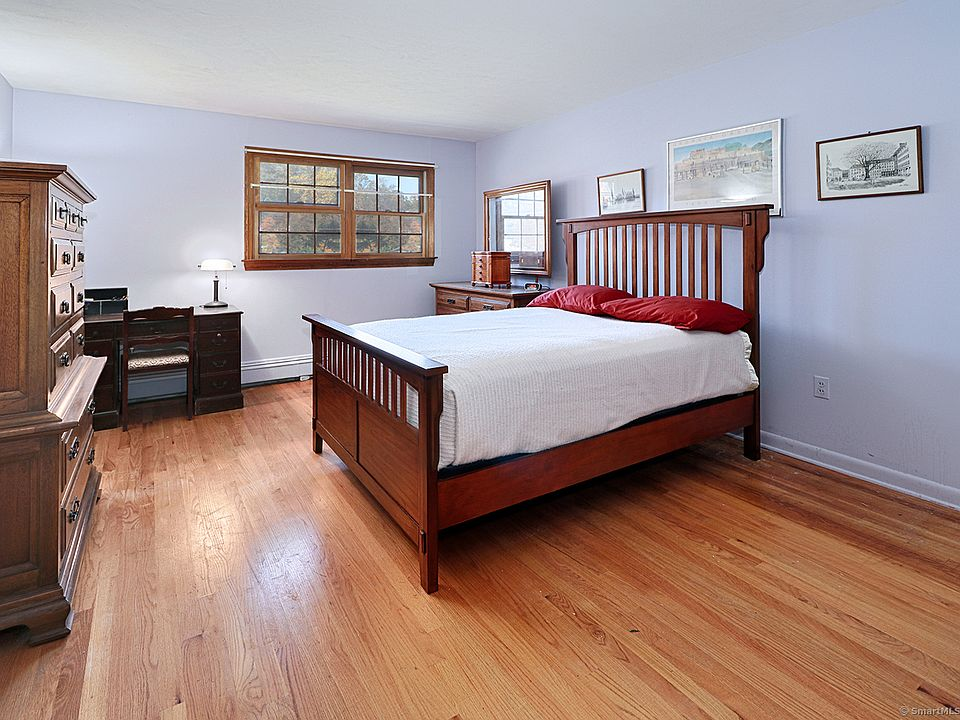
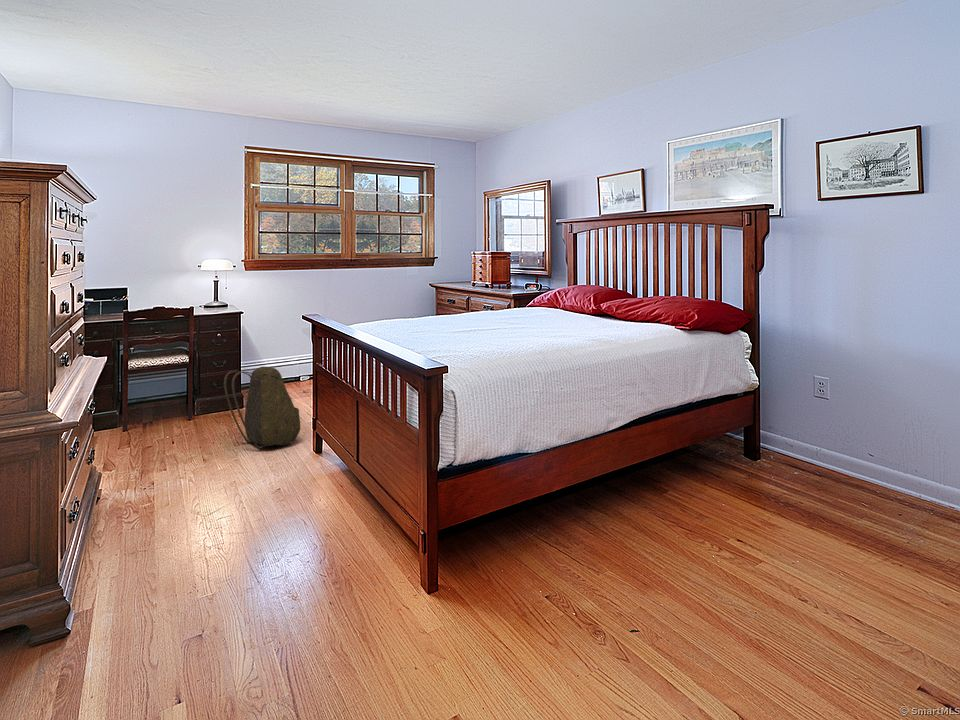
+ backpack [223,366,301,450]
